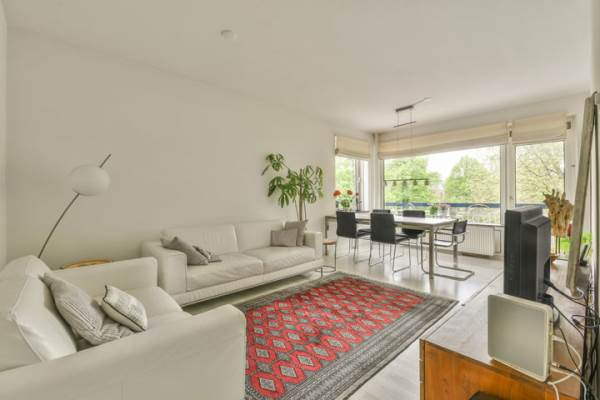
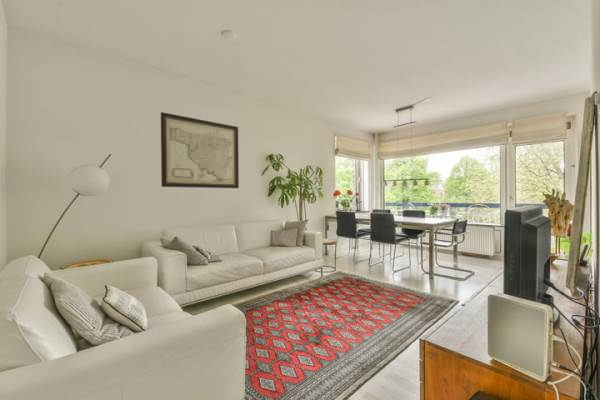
+ wall art [160,111,240,189]
